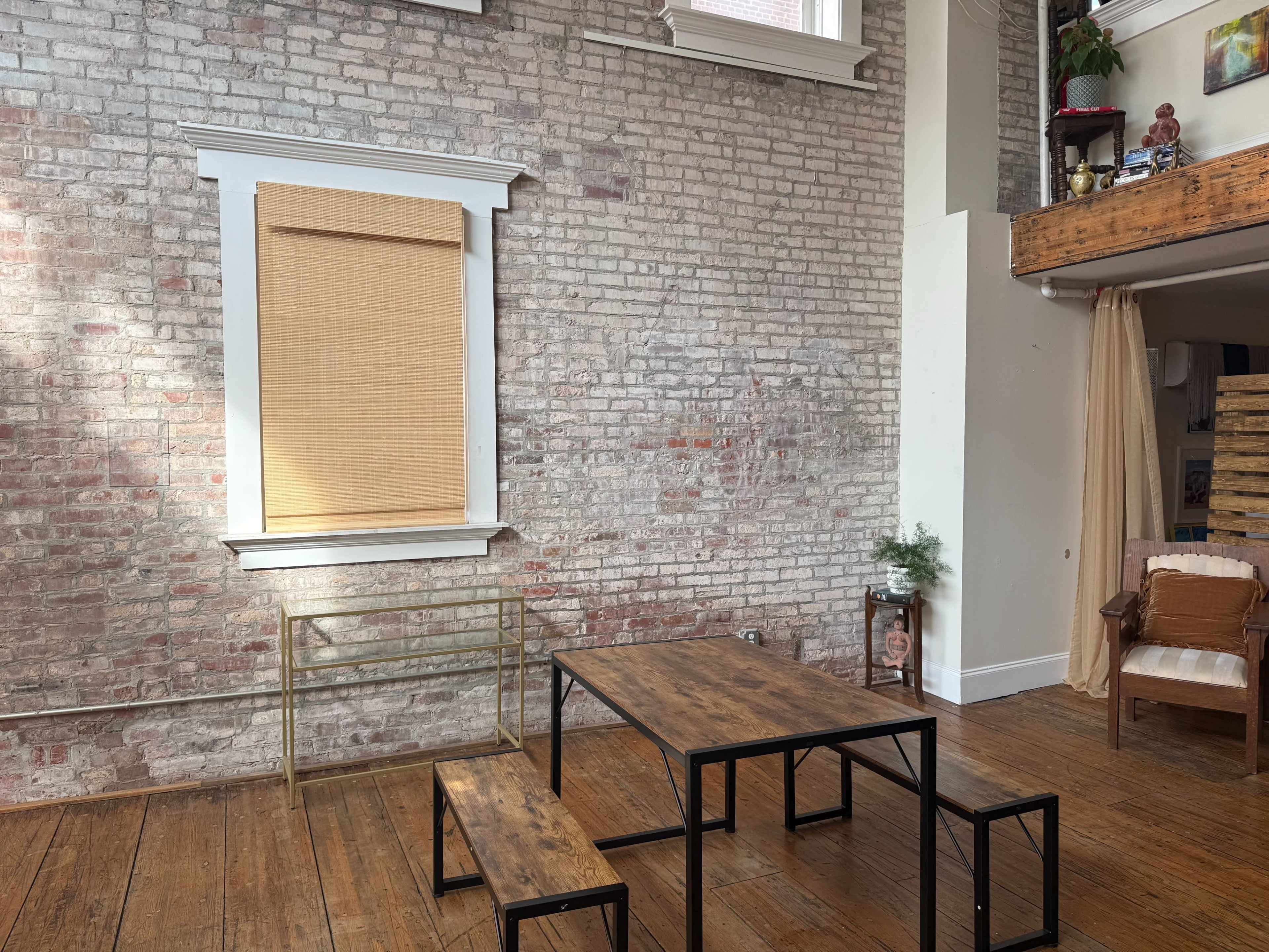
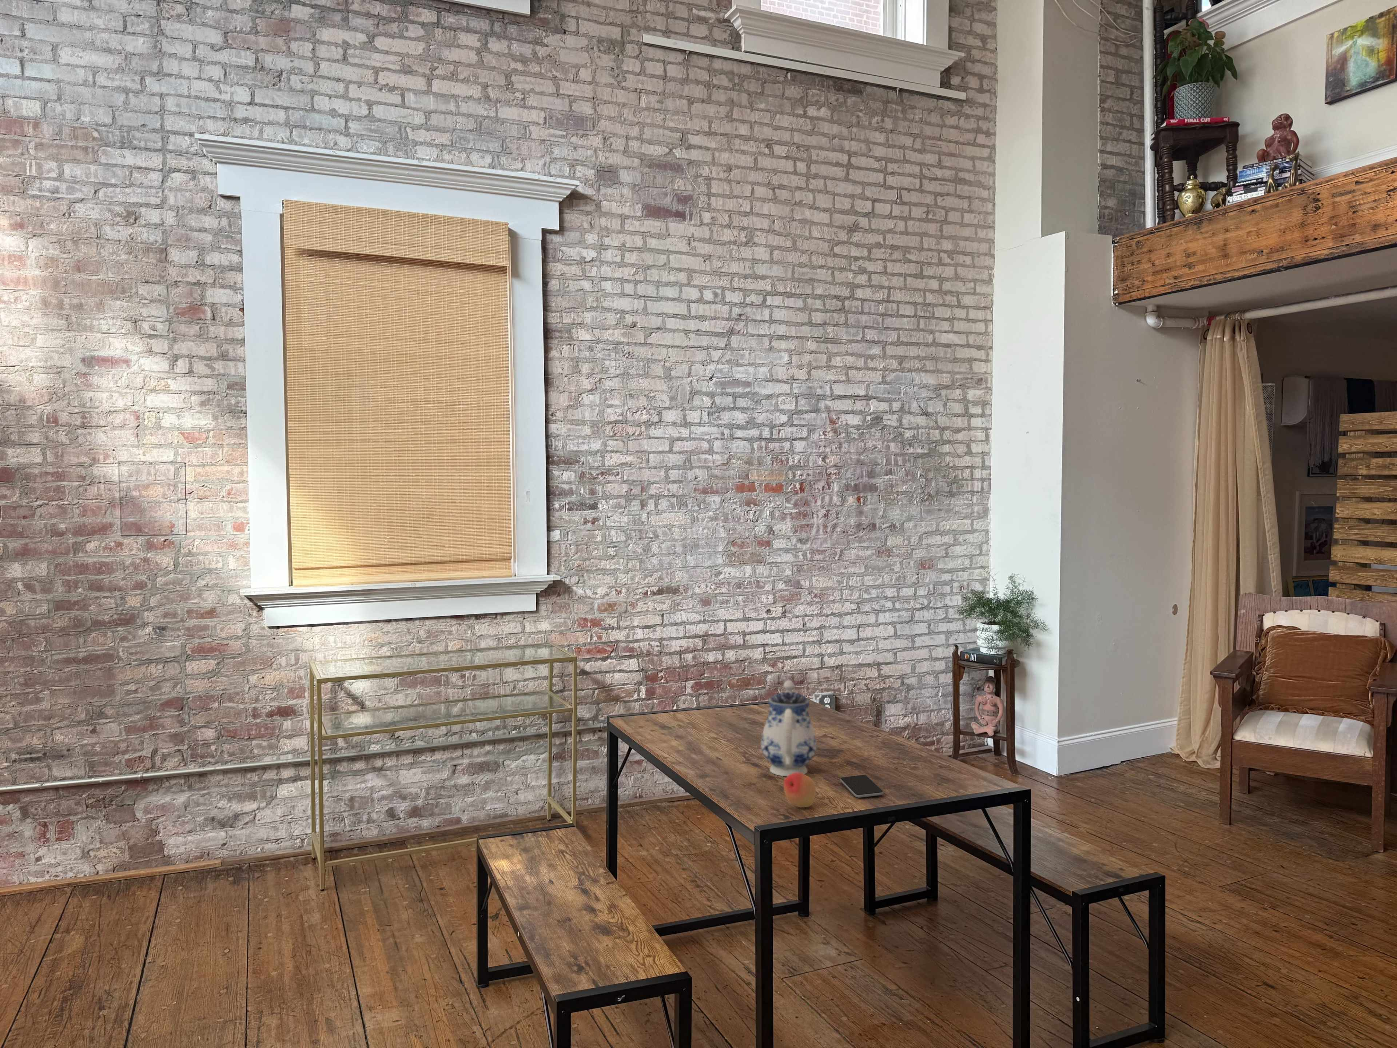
+ smartphone [840,775,884,798]
+ fruit [783,773,817,808]
+ teapot [761,680,817,776]
